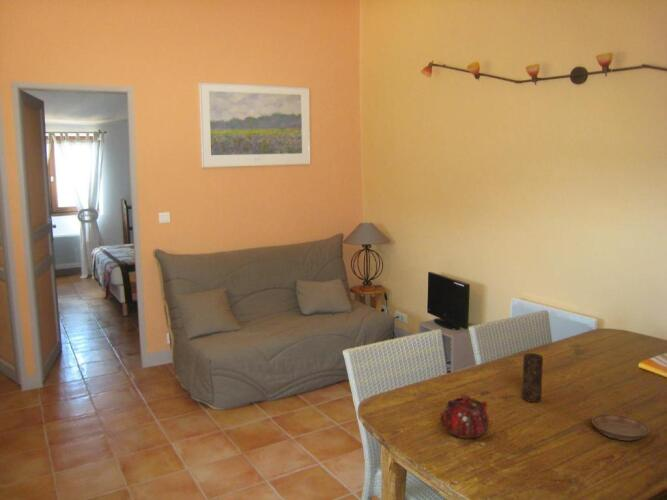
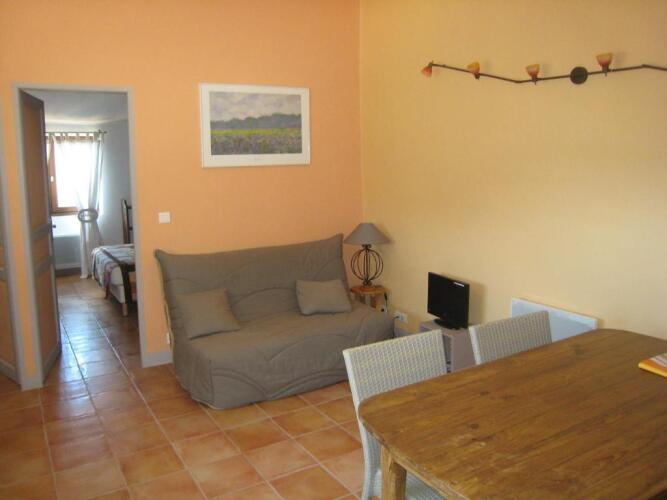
- candle [521,352,544,403]
- saucer [591,413,650,442]
- teapot [439,393,490,439]
